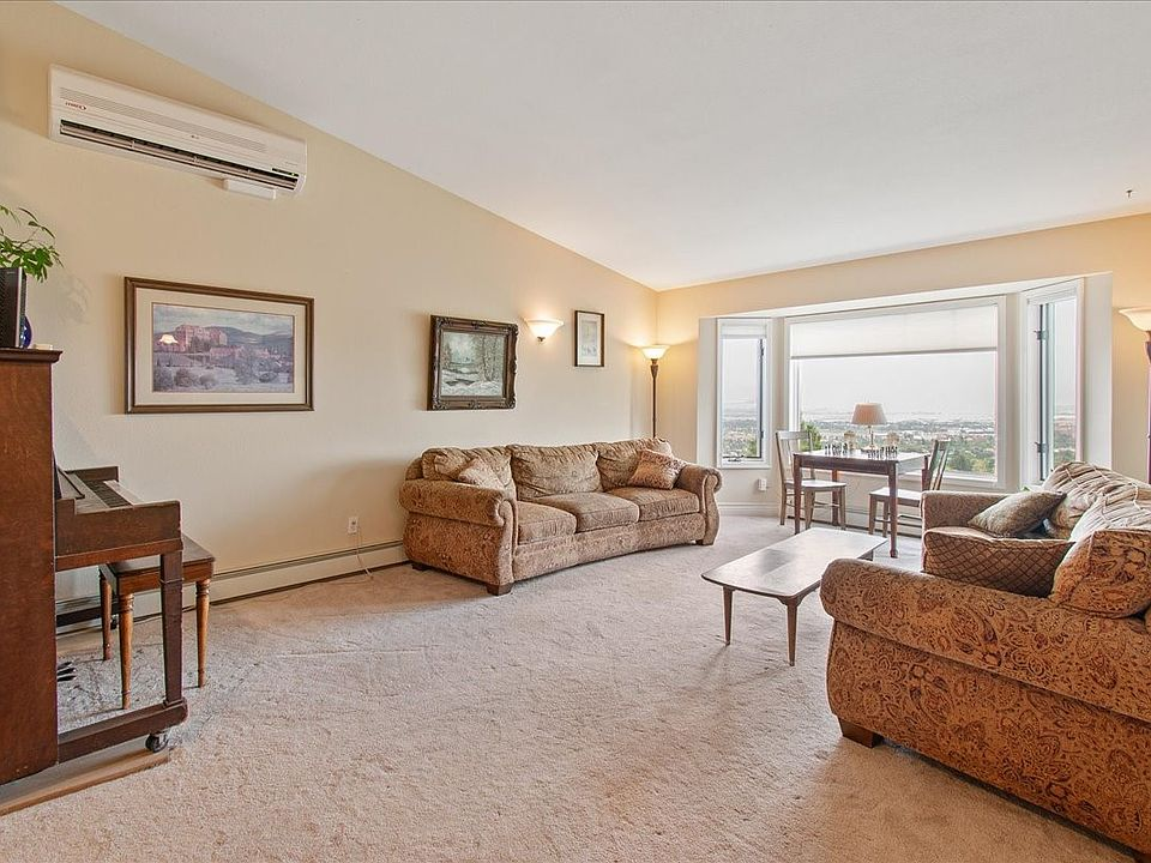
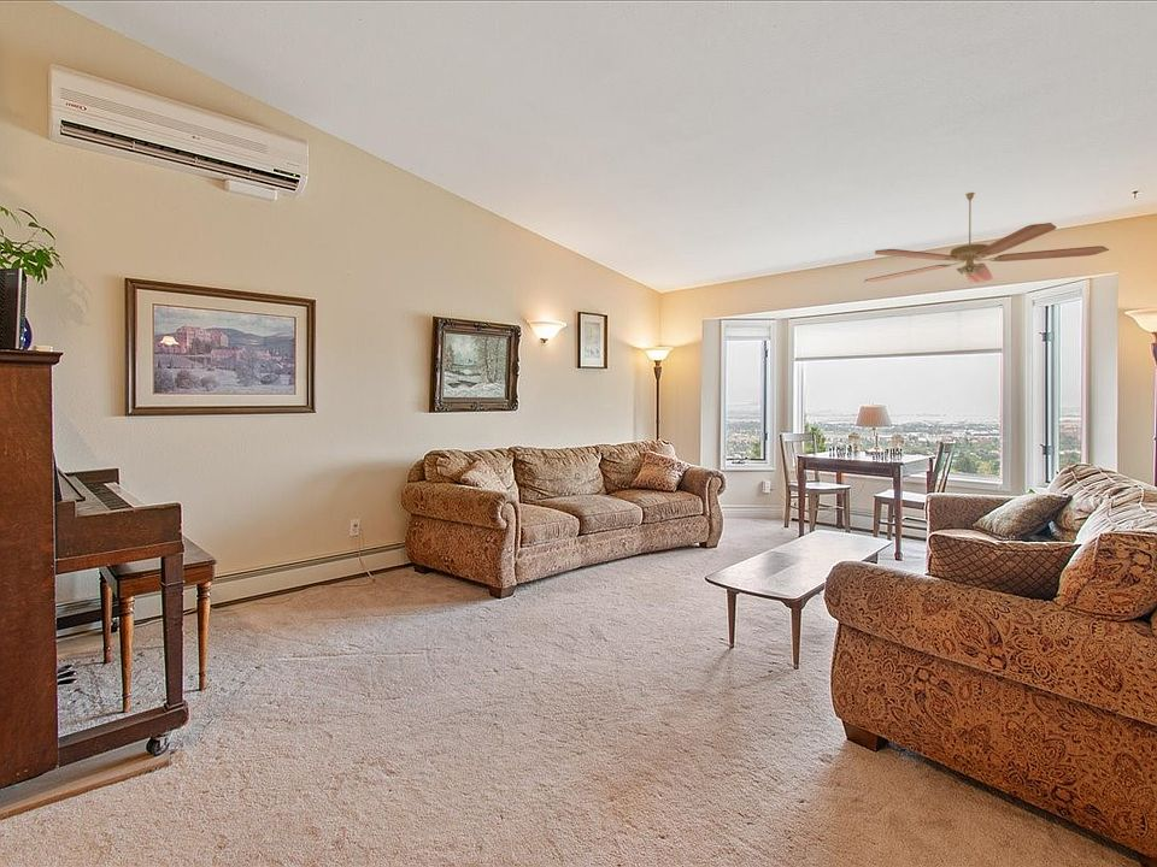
+ ceiling fan [863,191,1110,284]
